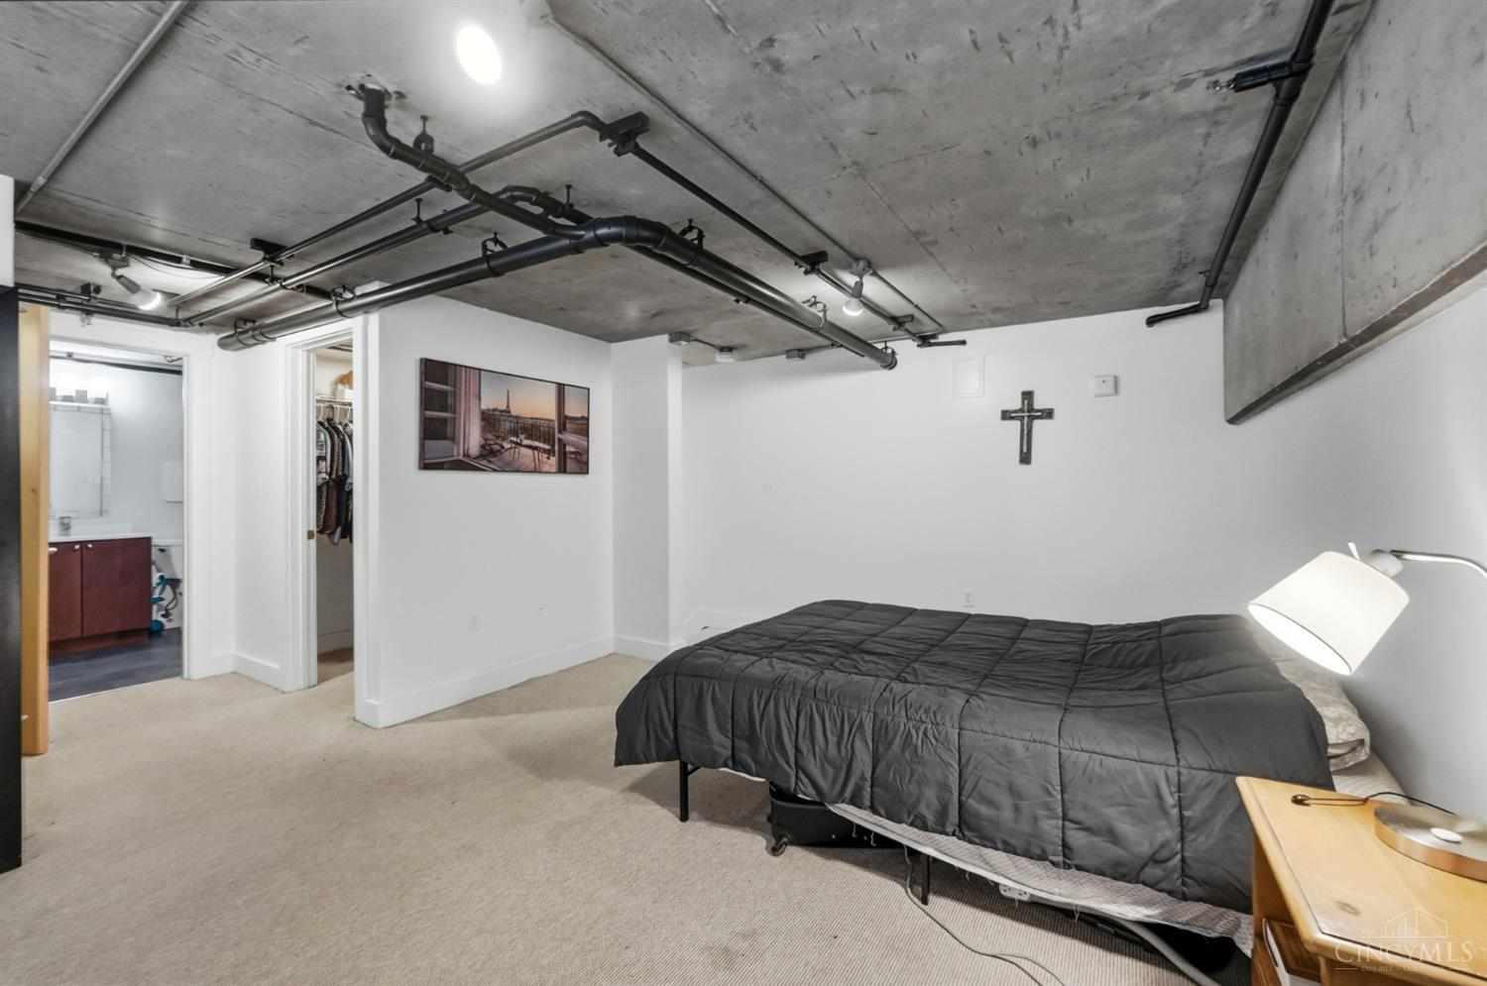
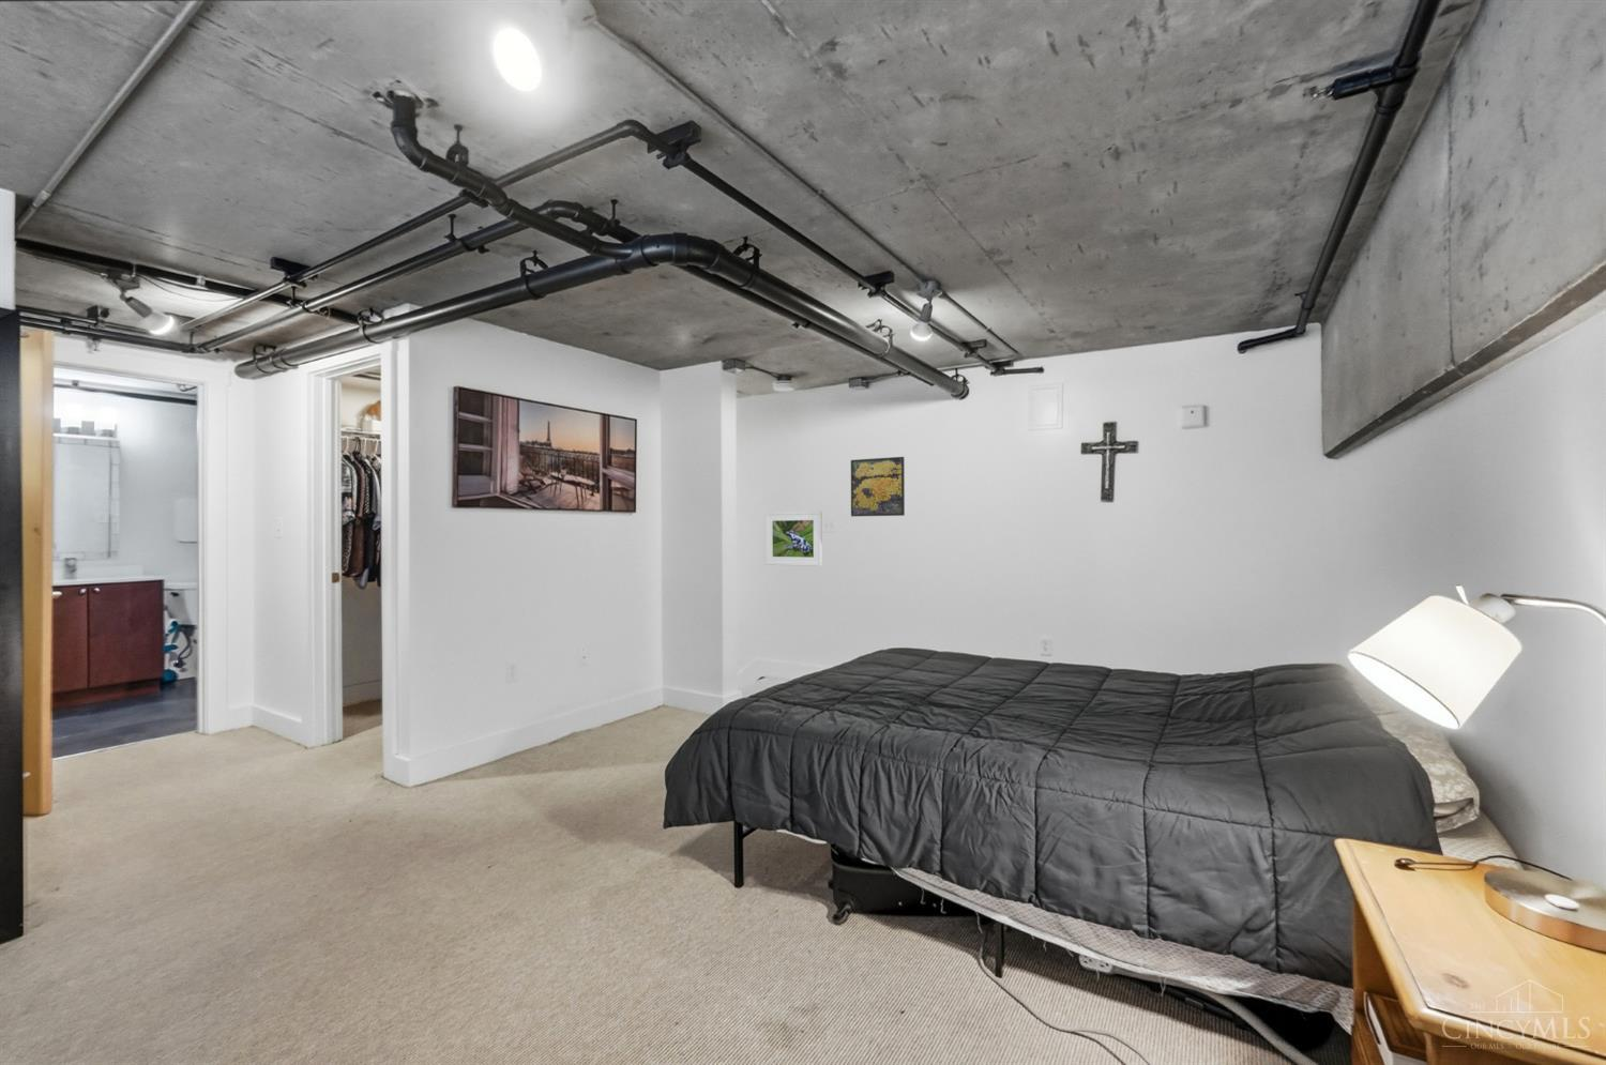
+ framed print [850,456,906,517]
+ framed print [764,511,824,567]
